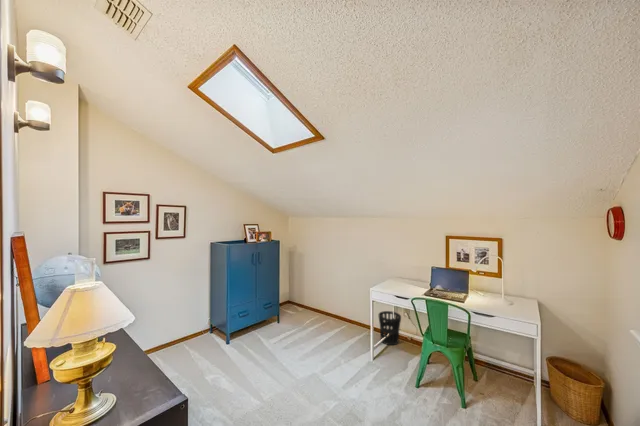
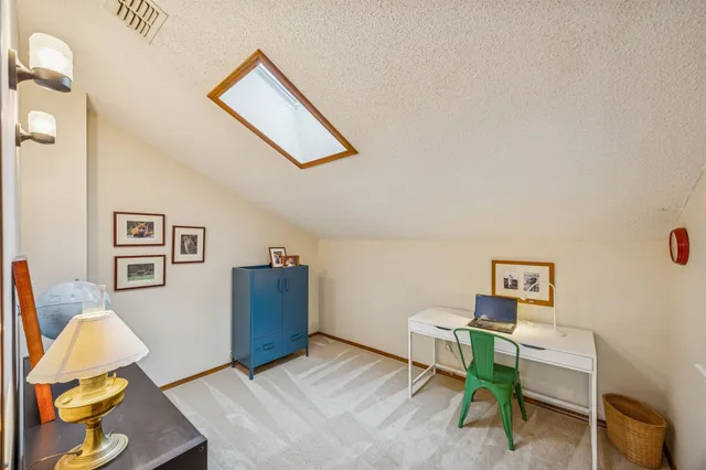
- wastebasket [378,310,402,346]
